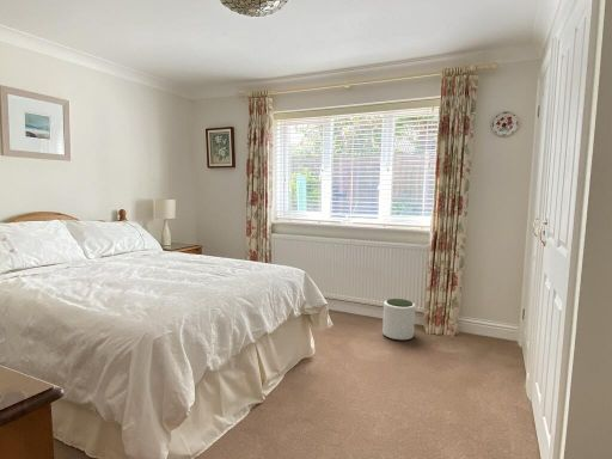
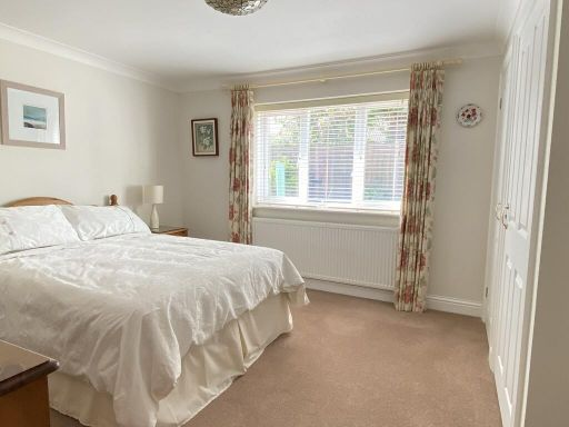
- plant pot [381,298,416,342]
